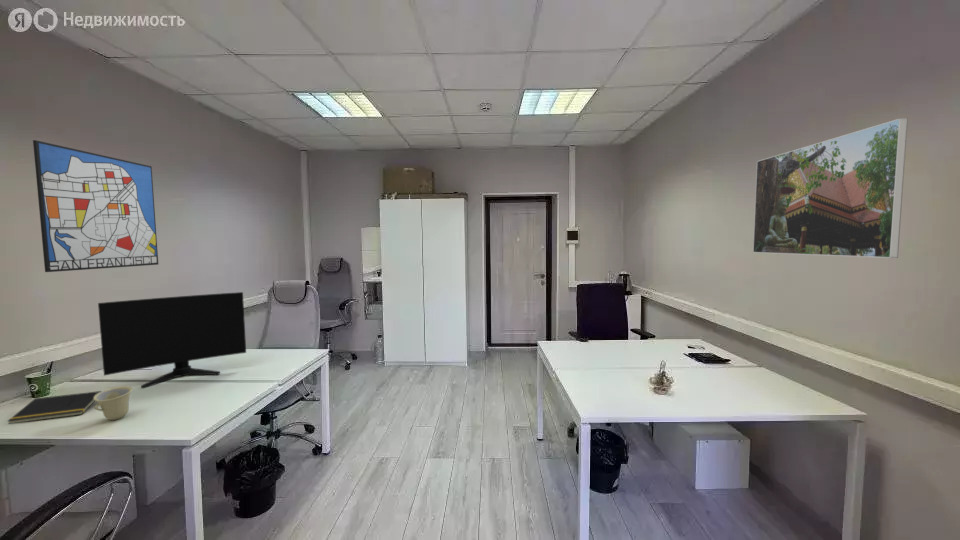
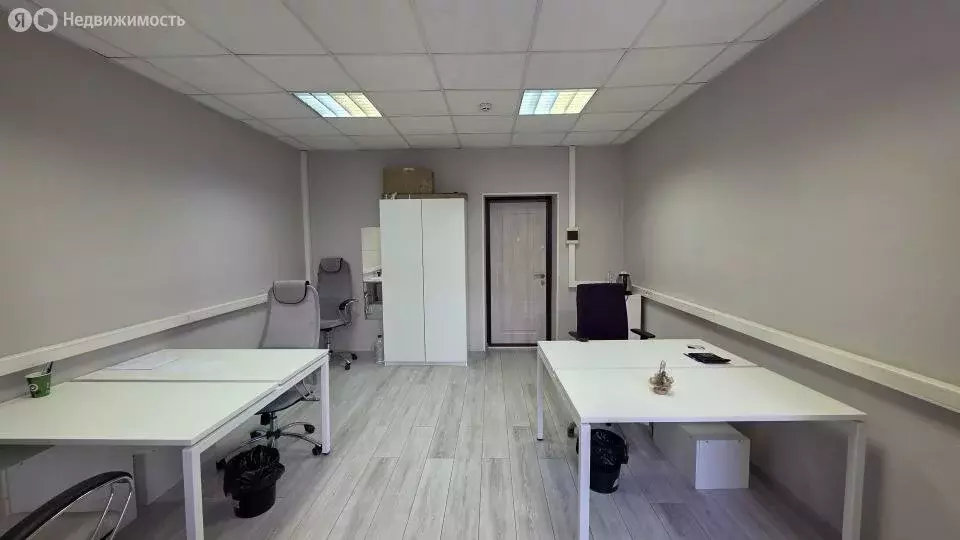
- cup [94,385,133,421]
- notepad [6,390,102,425]
- computer monitor [97,291,247,389]
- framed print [752,117,909,259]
- wall art [32,139,159,273]
